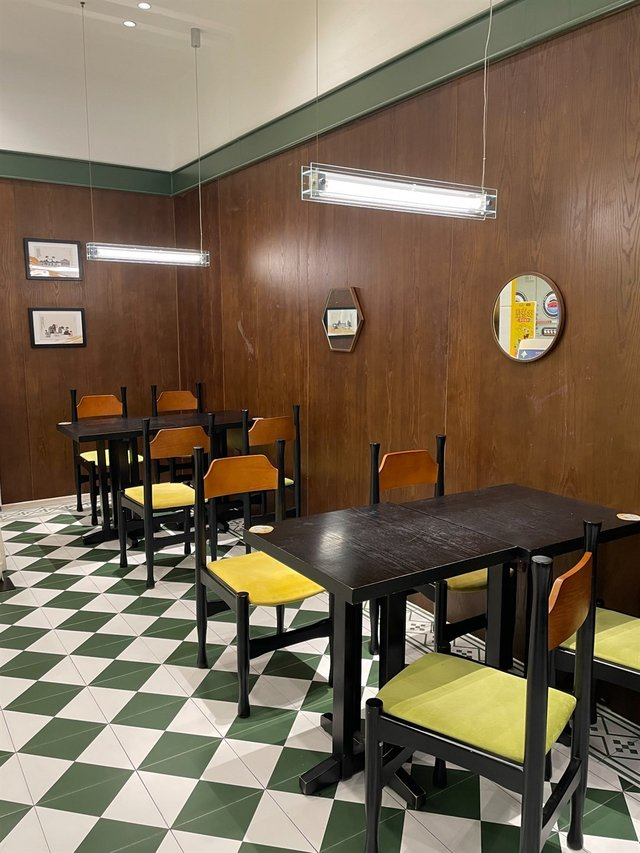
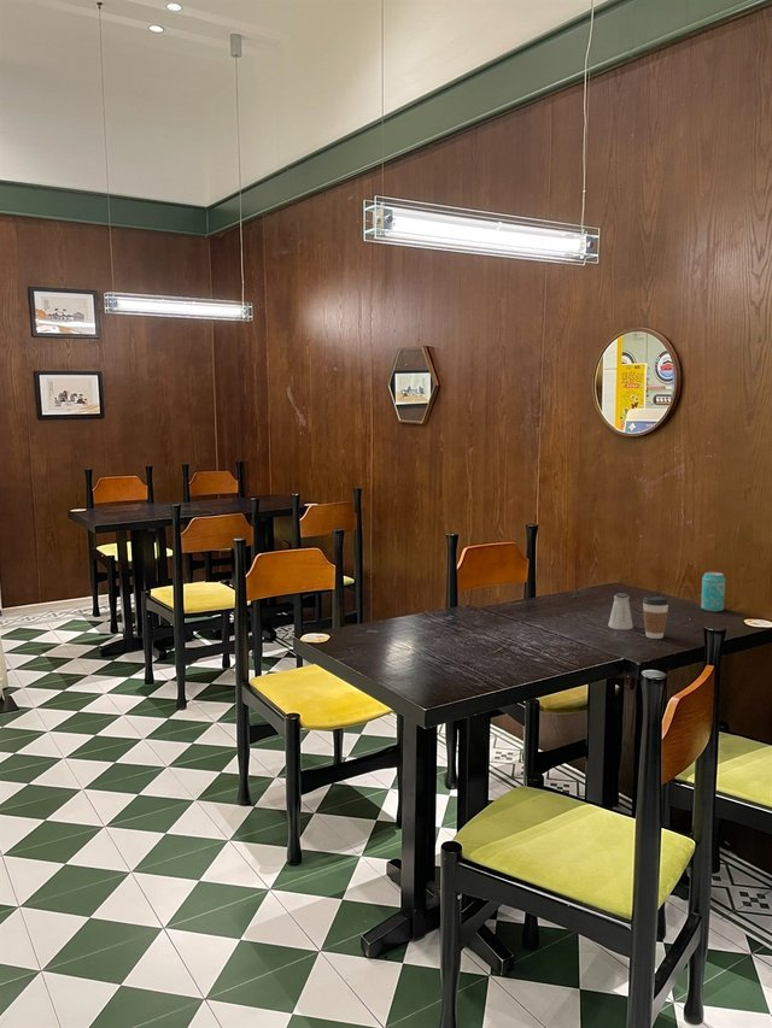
+ coffee cup [642,594,669,640]
+ saltshaker [607,592,634,630]
+ beverage can [700,571,726,612]
